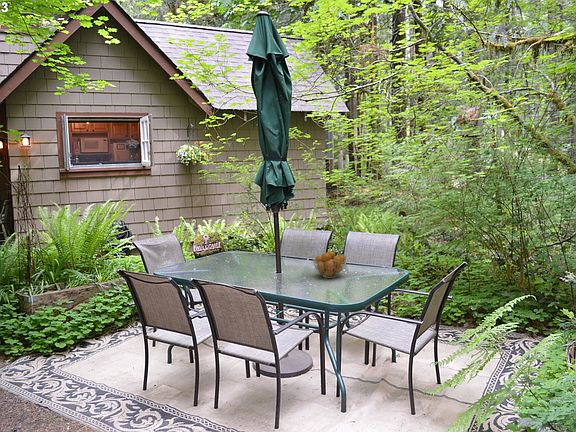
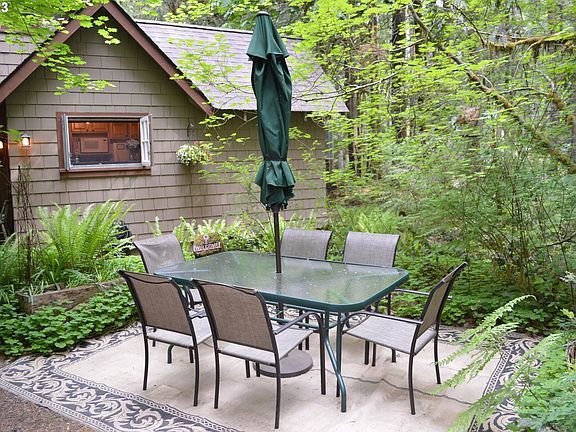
- fruit basket [311,250,347,279]
